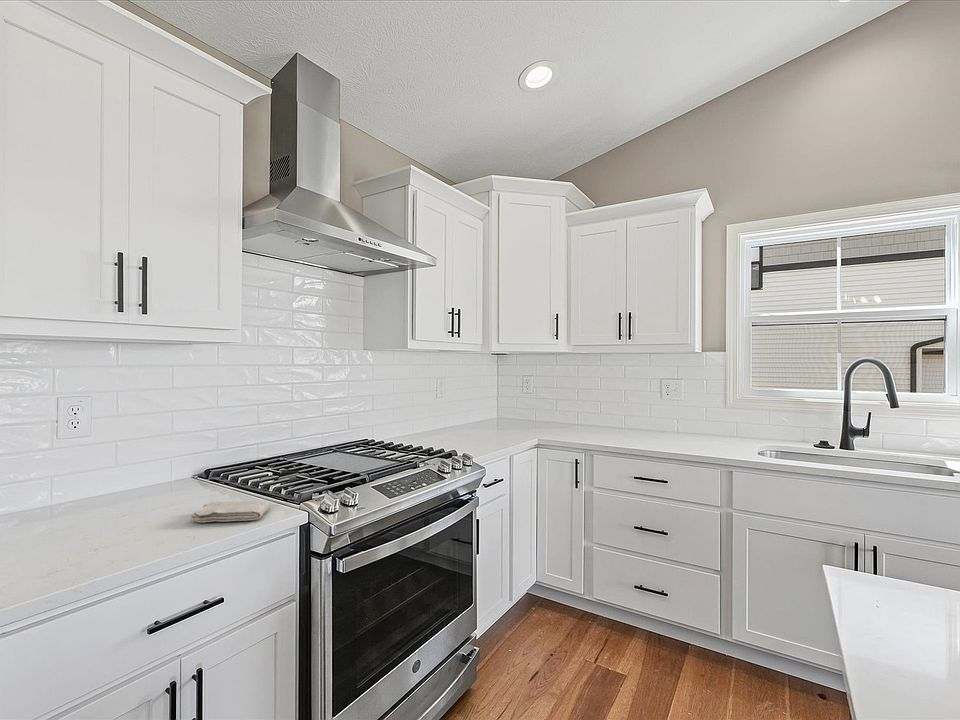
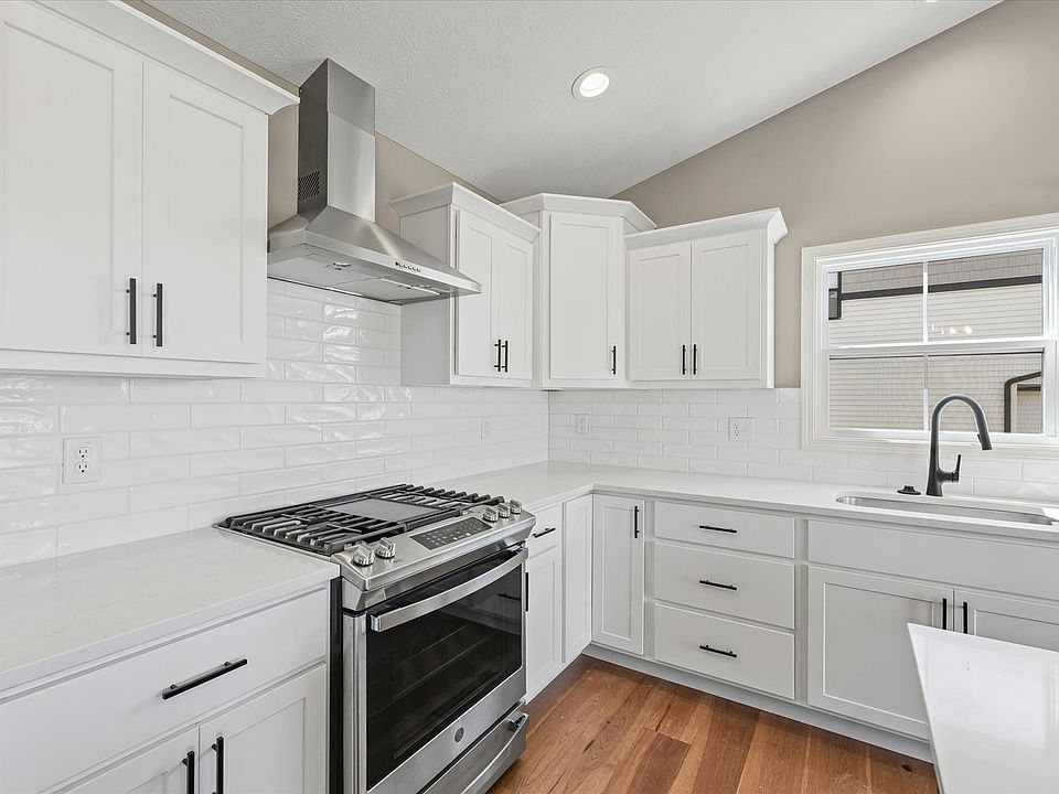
- washcloth [190,500,272,523]
